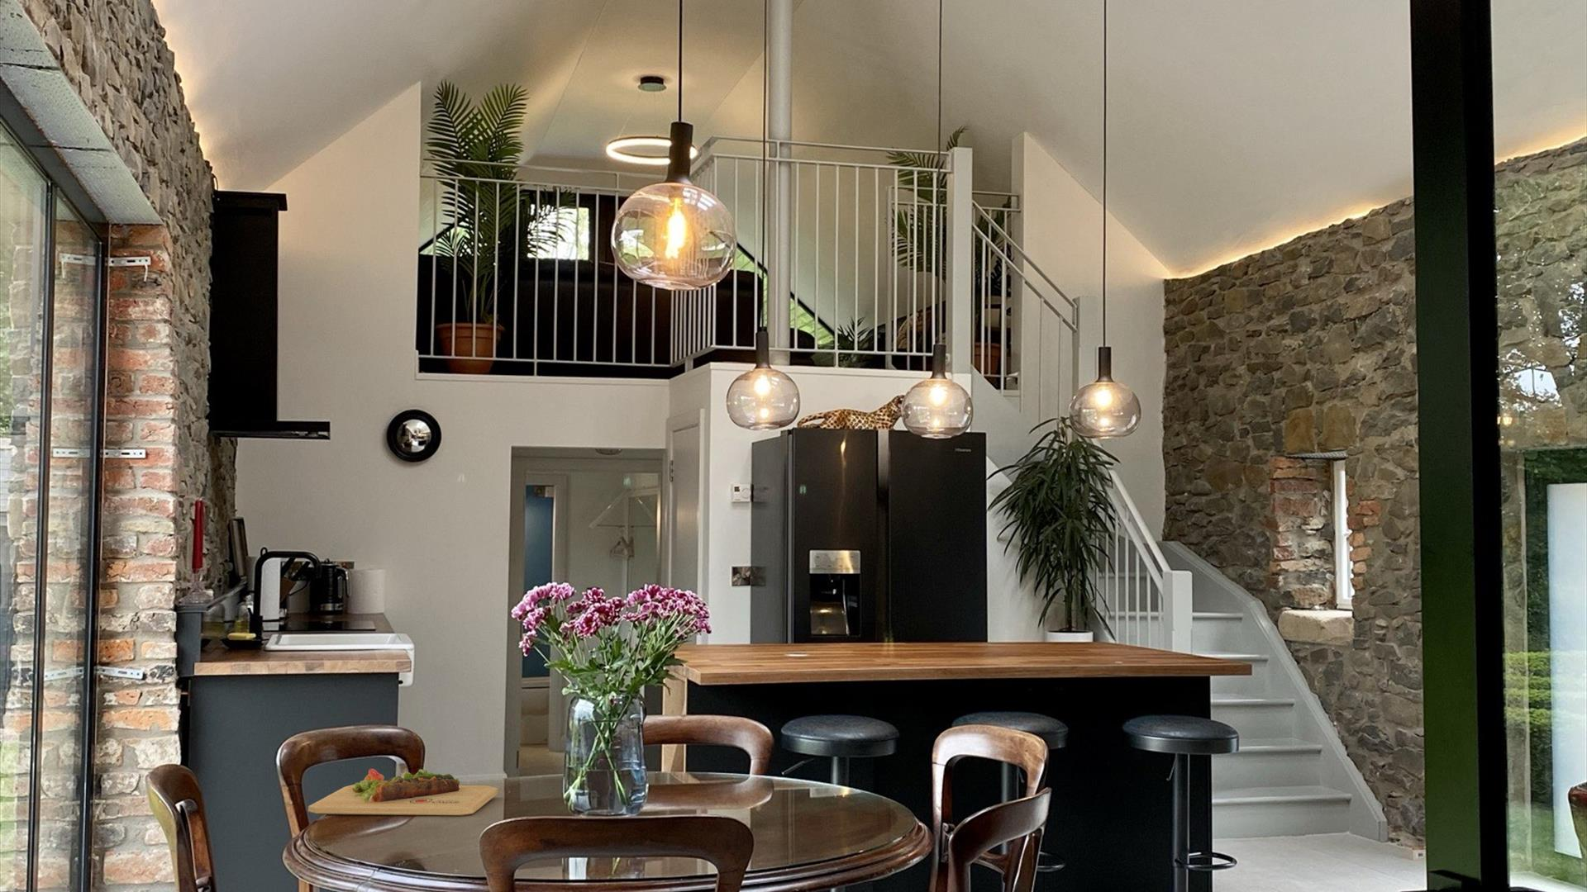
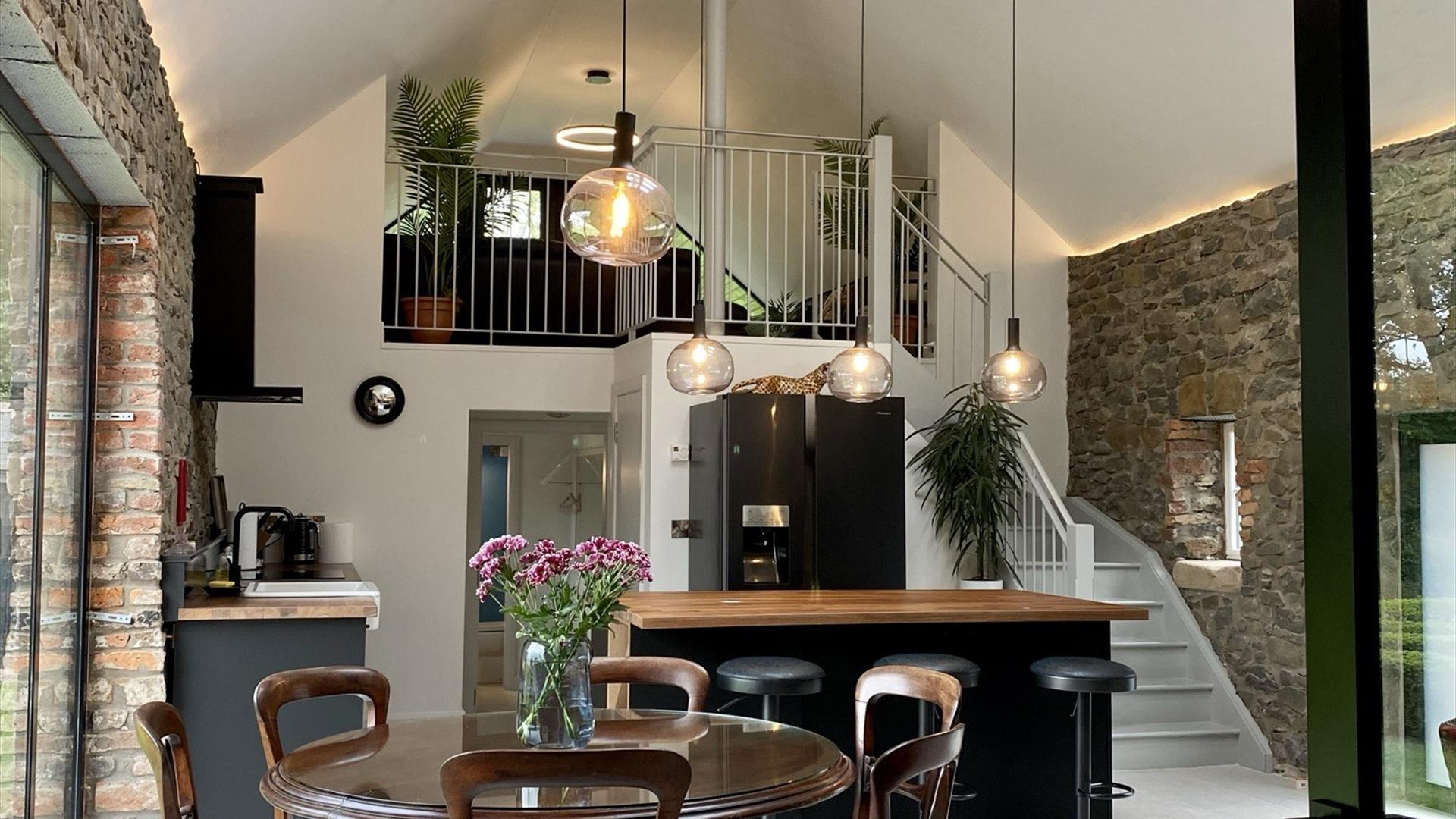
- cutting board [307,768,499,817]
